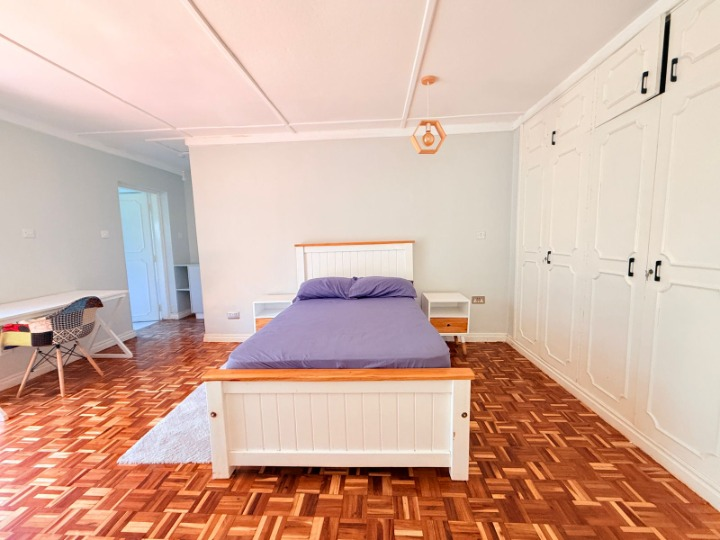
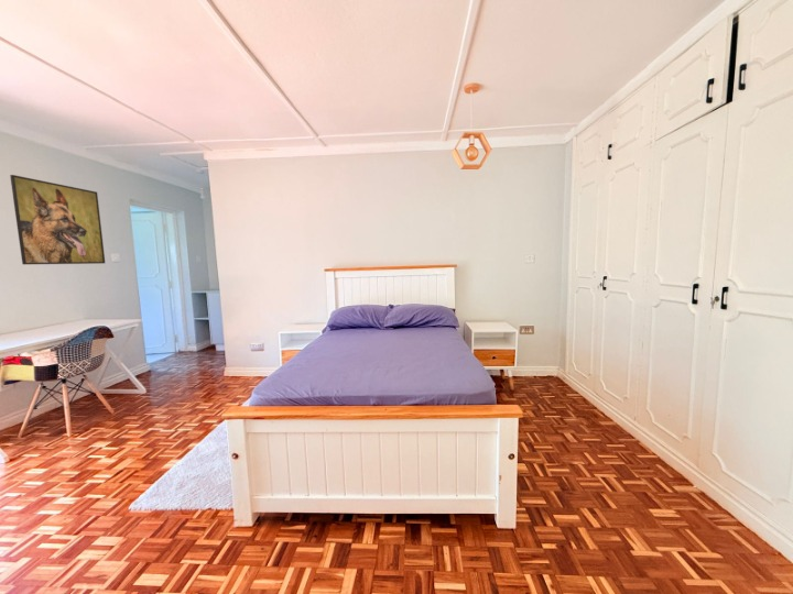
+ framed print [9,174,106,265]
